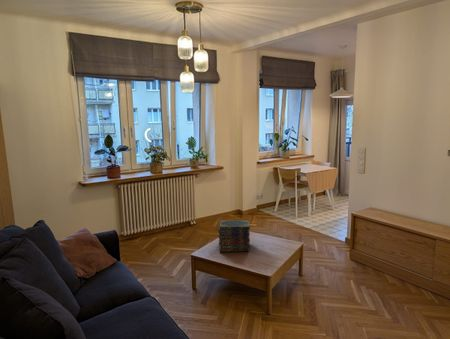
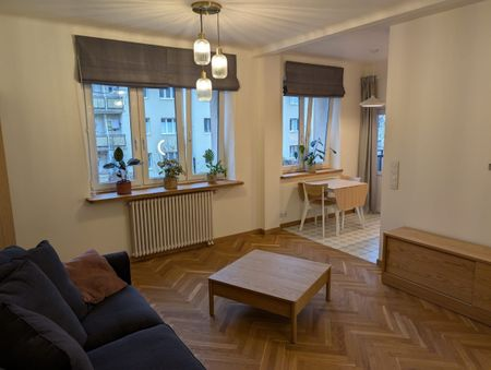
- book stack [218,219,251,253]
